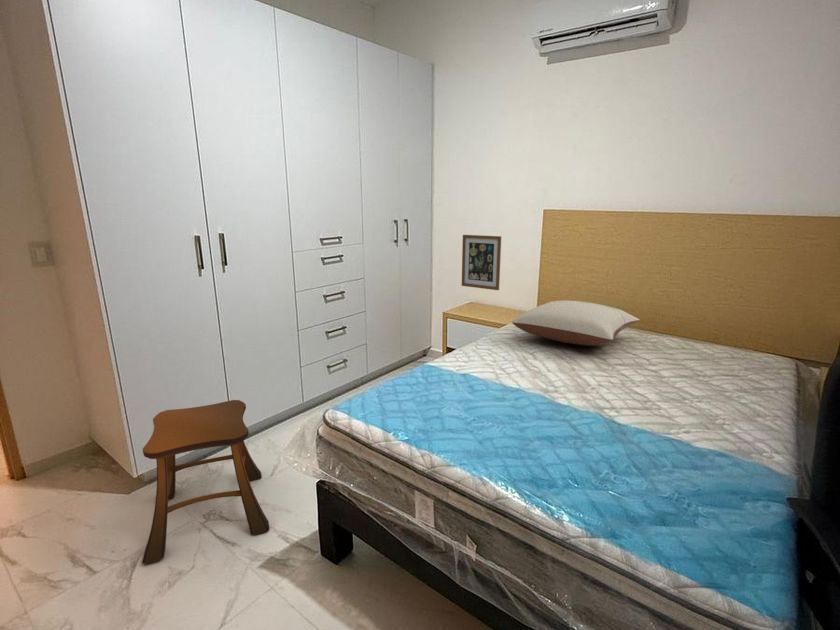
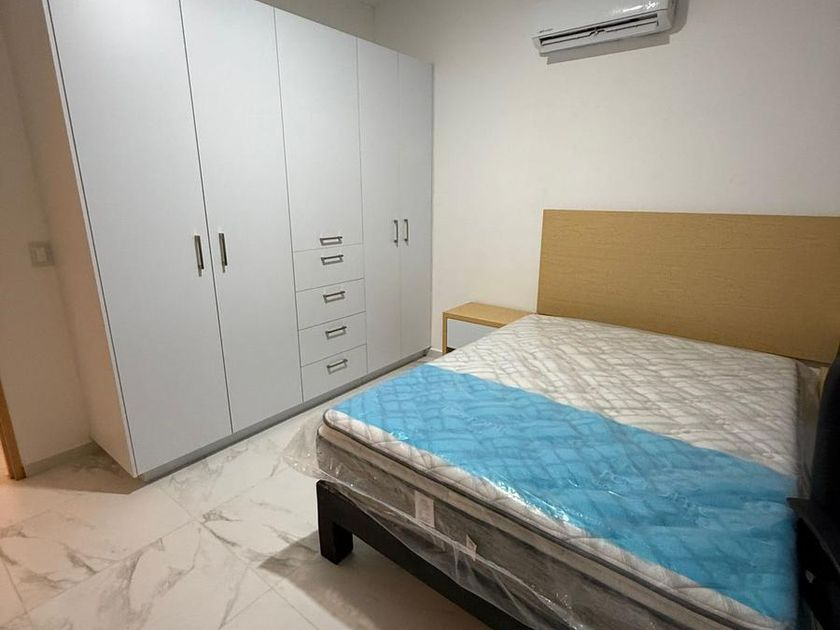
- stool [141,399,270,565]
- pillow [511,299,640,347]
- wall art [461,234,502,291]
